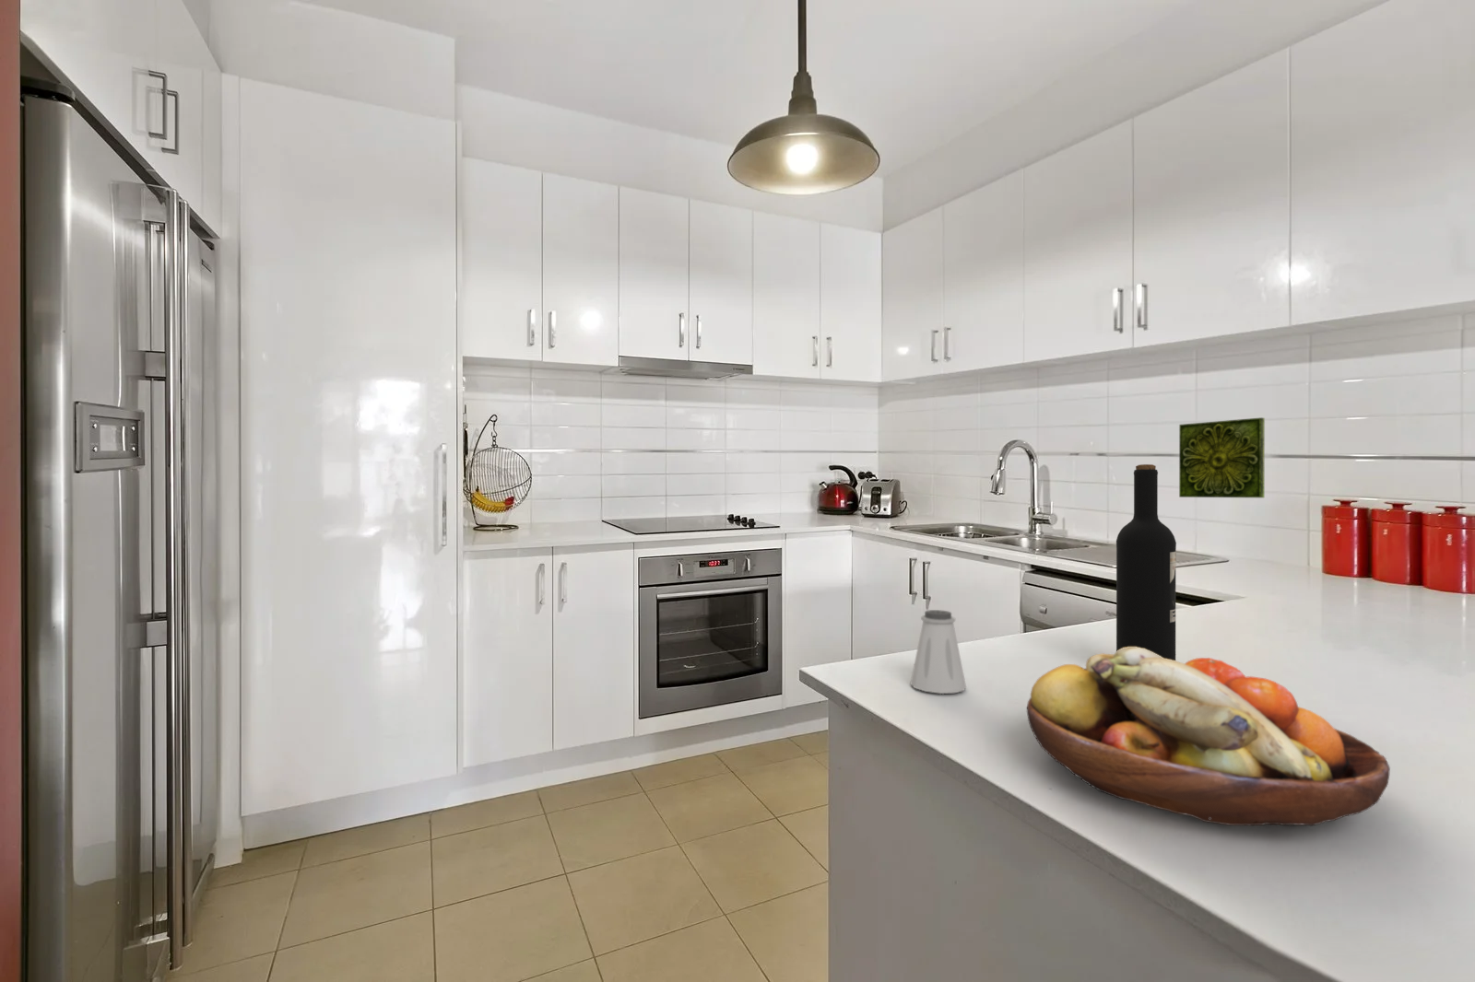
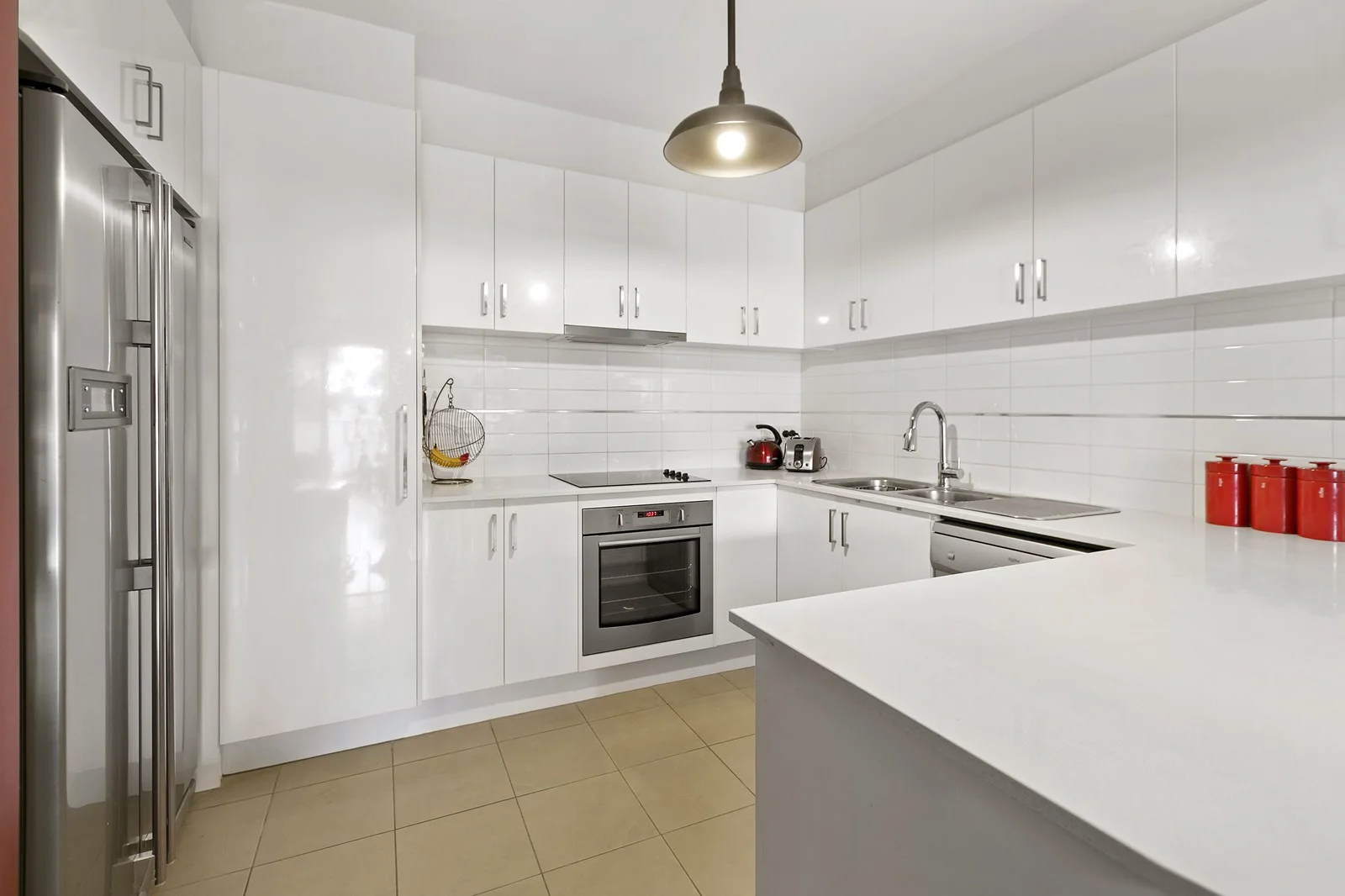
- decorative tile [1178,416,1266,499]
- fruit bowl [1026,647,1392,826]
- wine bottle [1115,464,1177,661]
- saltshaker [909,609,967,695]
